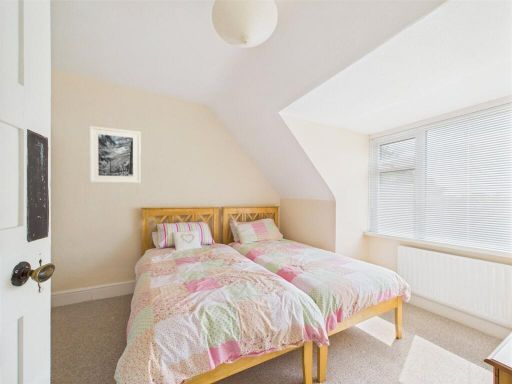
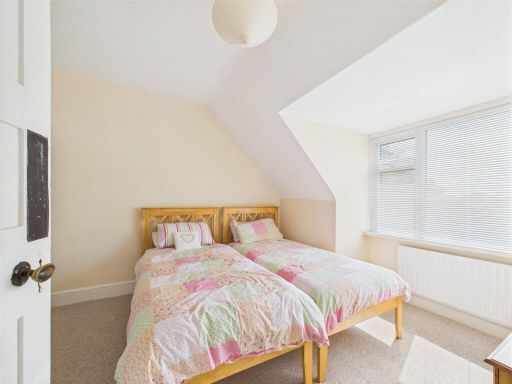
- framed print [88,125,142,184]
